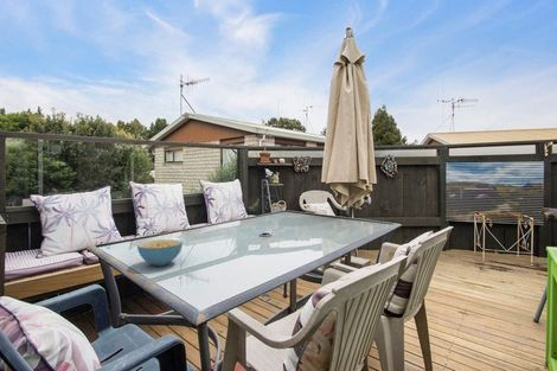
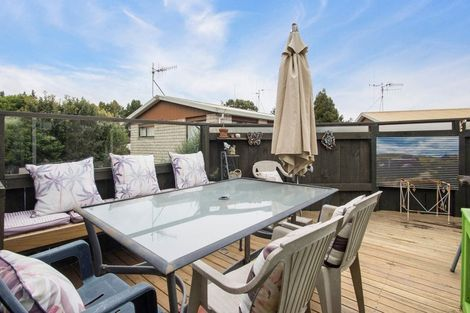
- cereal bowl [136,238,184,267]
